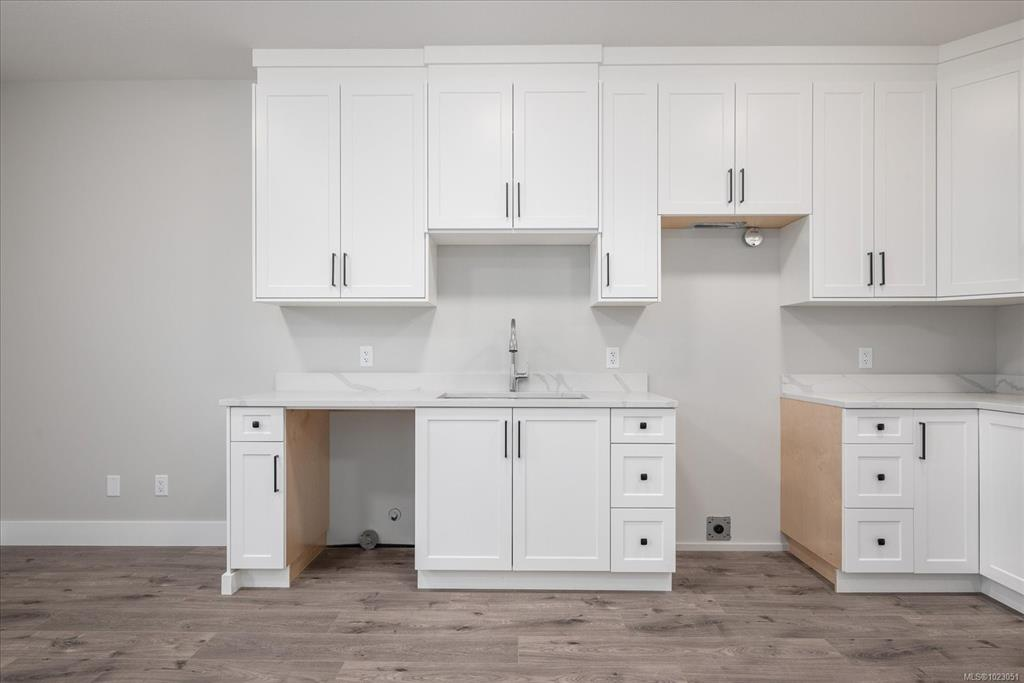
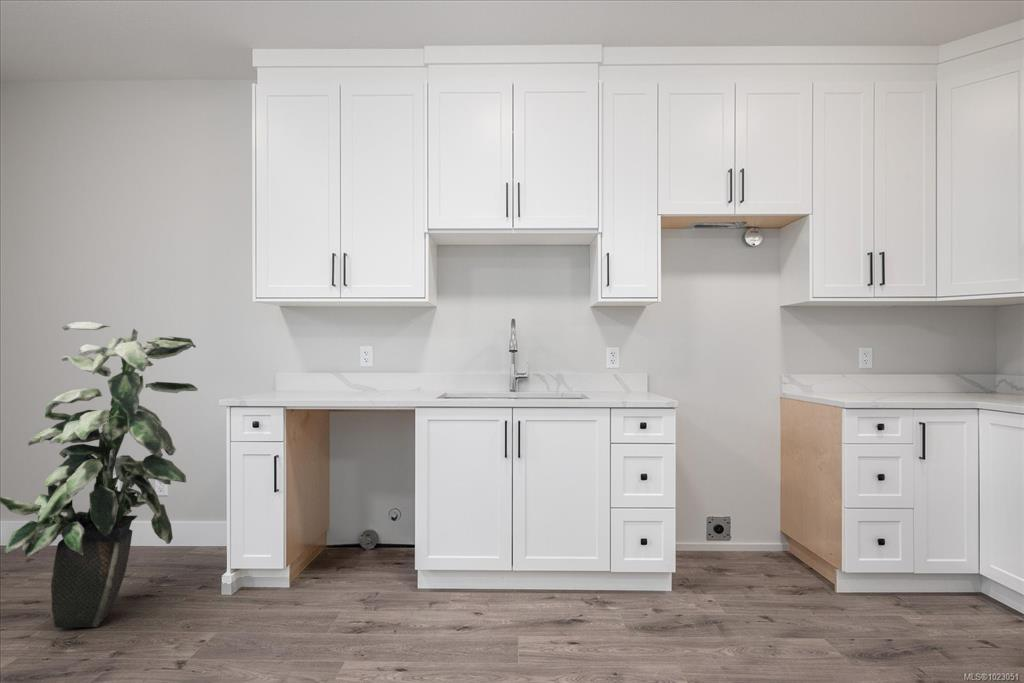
+ indoor plant [0,321,199,629]
